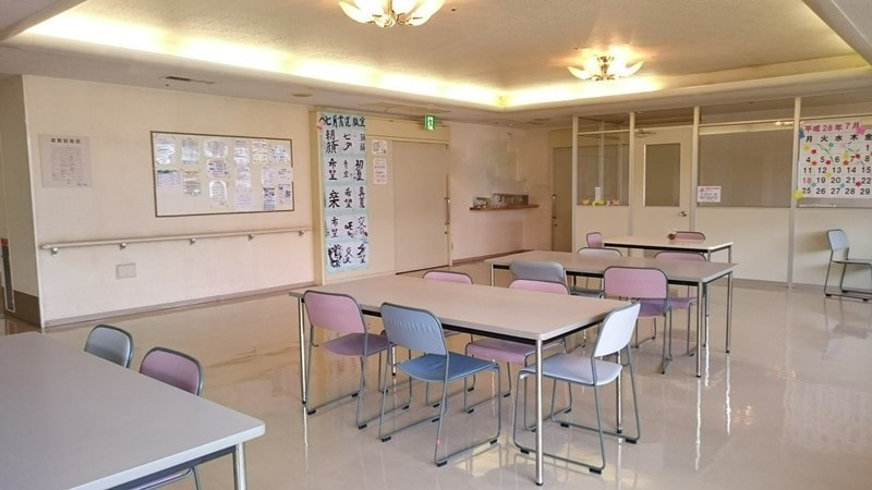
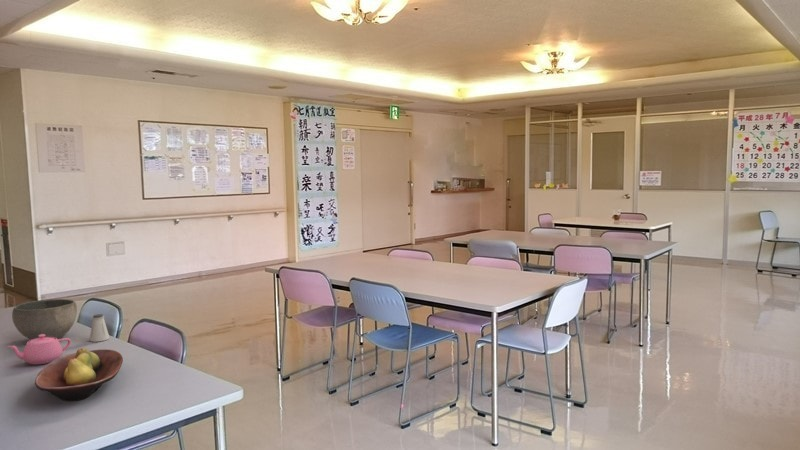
+ teapot [6,334,72,365]
+ fruit bowl [34,347,124,402]
+ bowl [11,298,78,340]
+ saltshaker [89,313,110,343]
